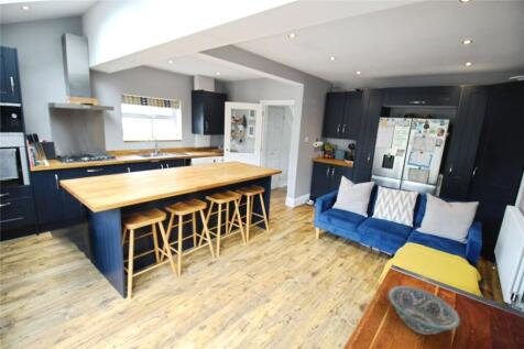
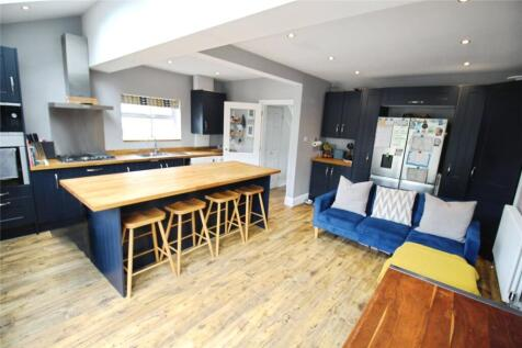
- bowl [387,285,461,336]
